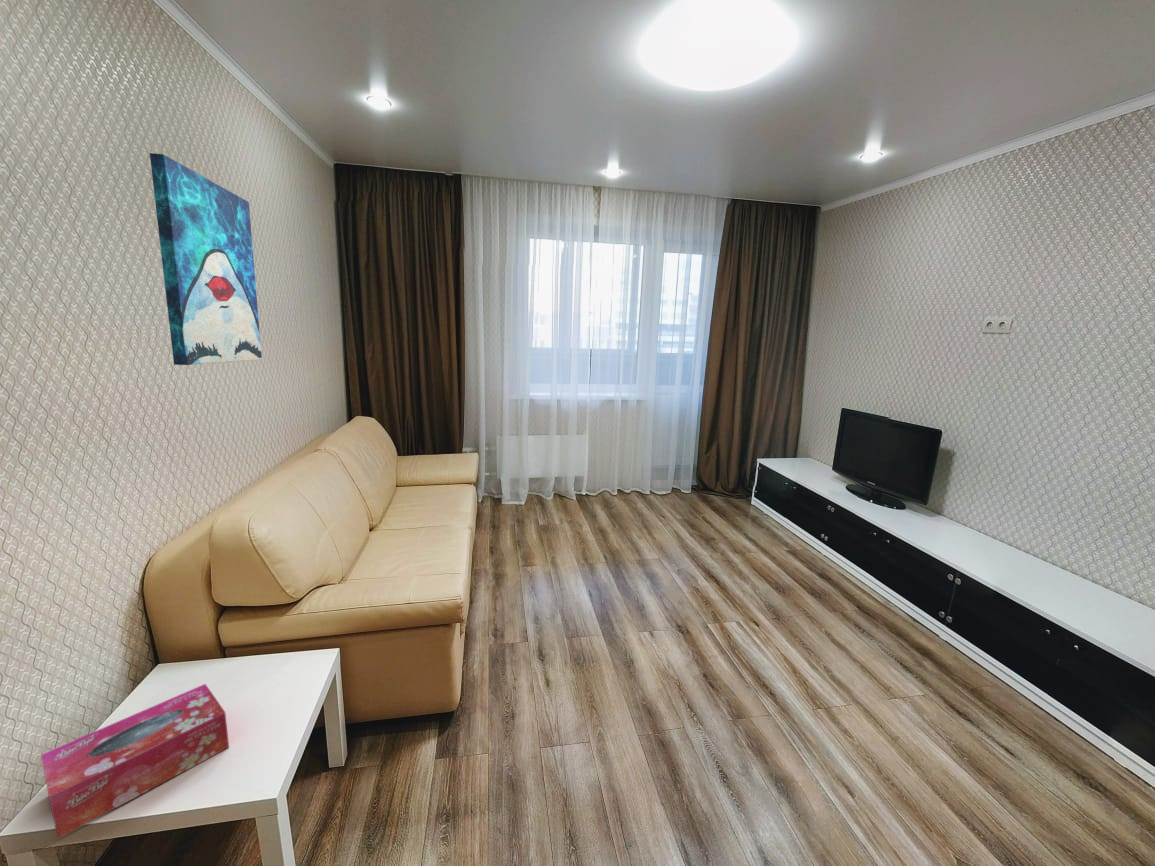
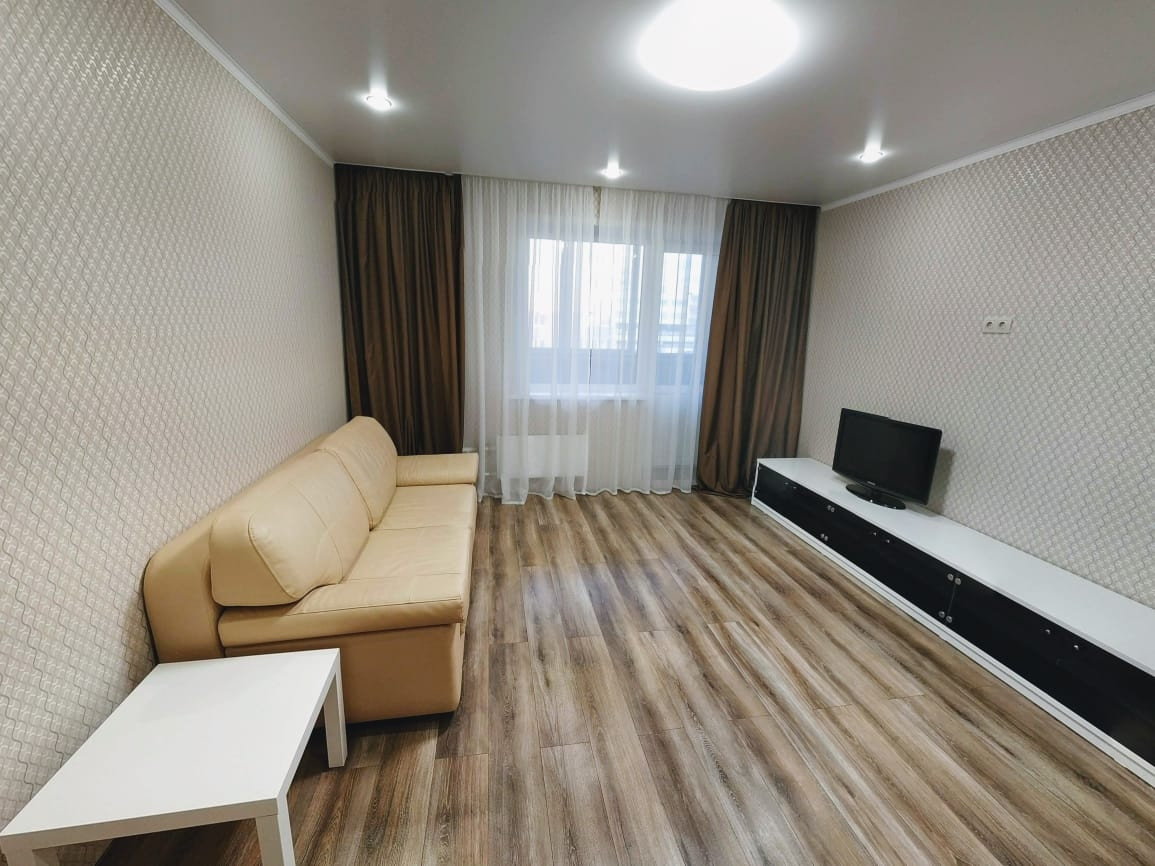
- tissue box [40,683,230,840]
- wall art [149,152,263,366]
